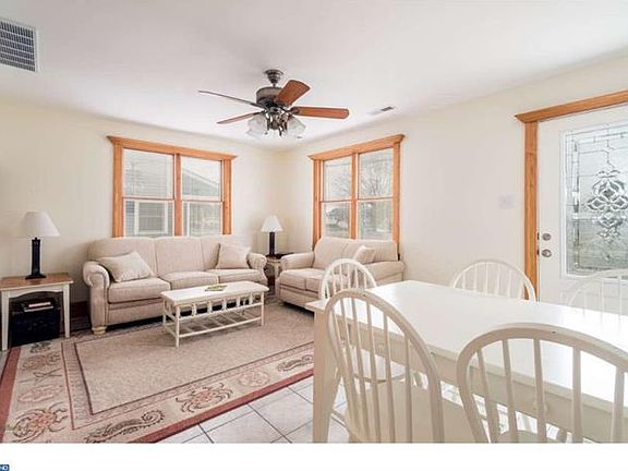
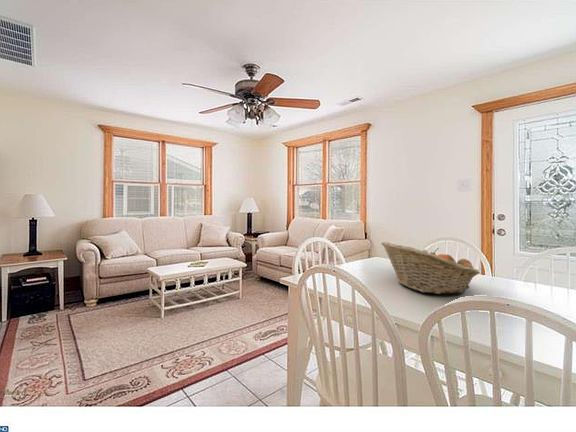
+ fruit basket [380,241,480,295]
